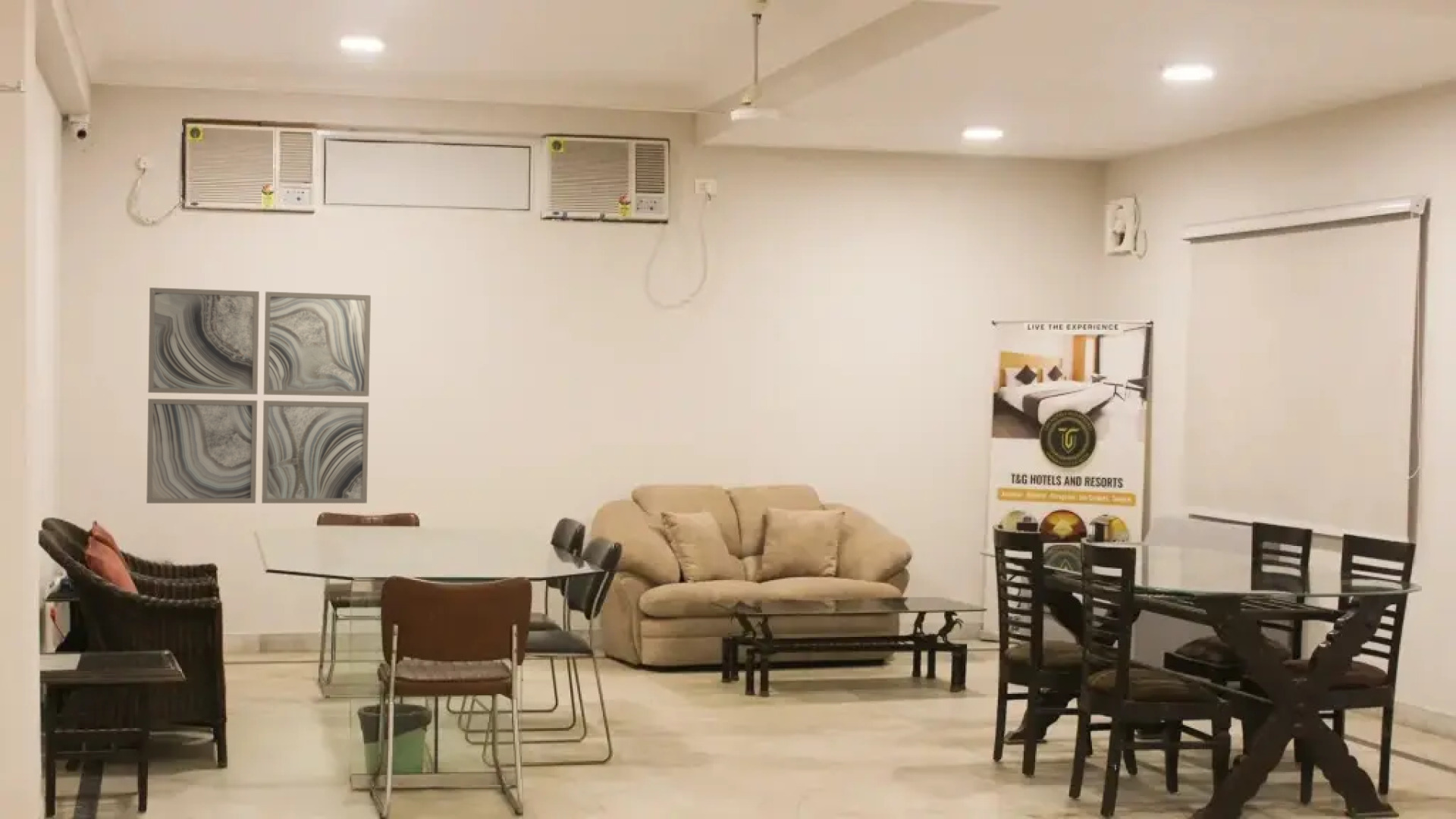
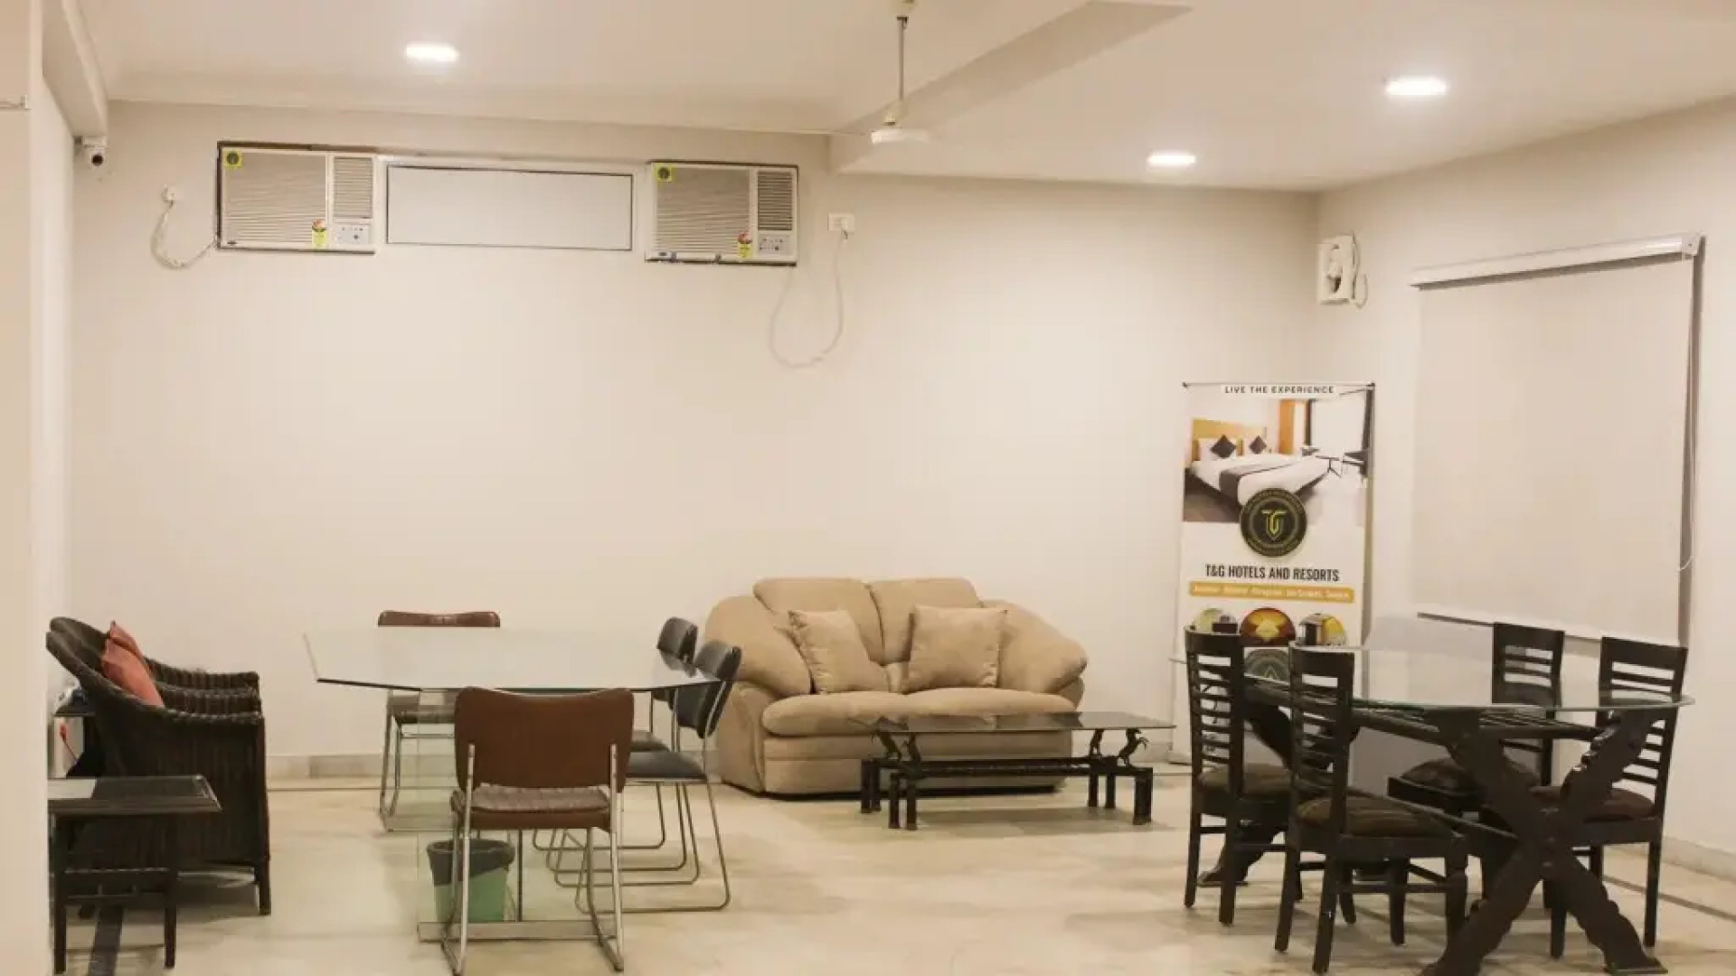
- wall art [146,287,372,504]
